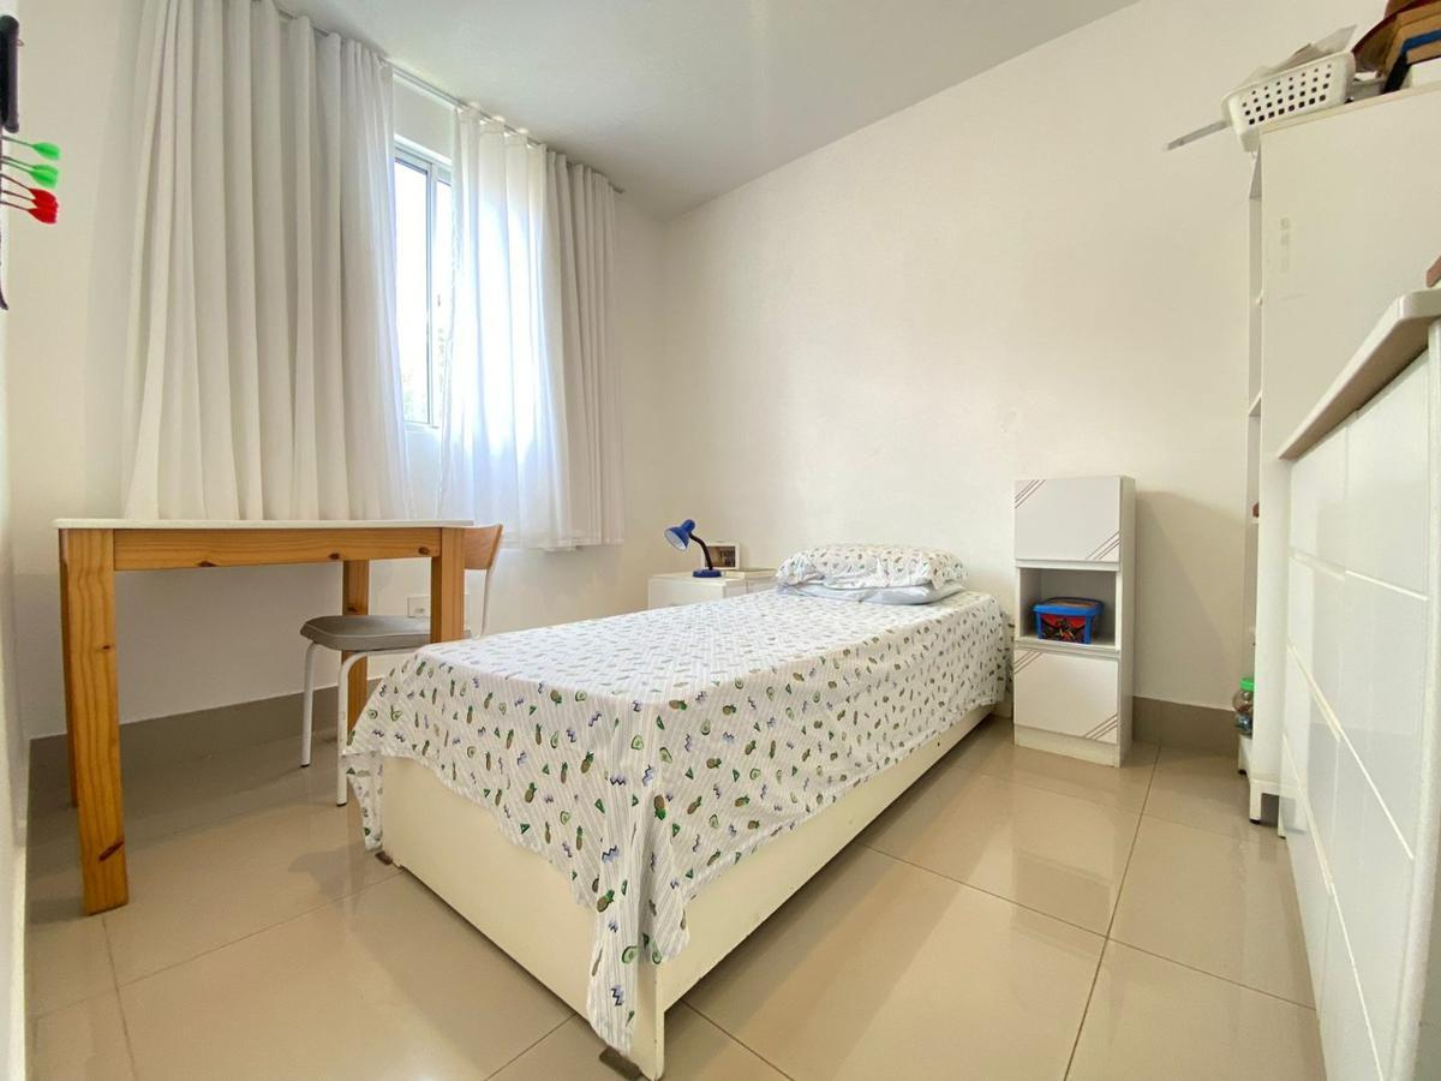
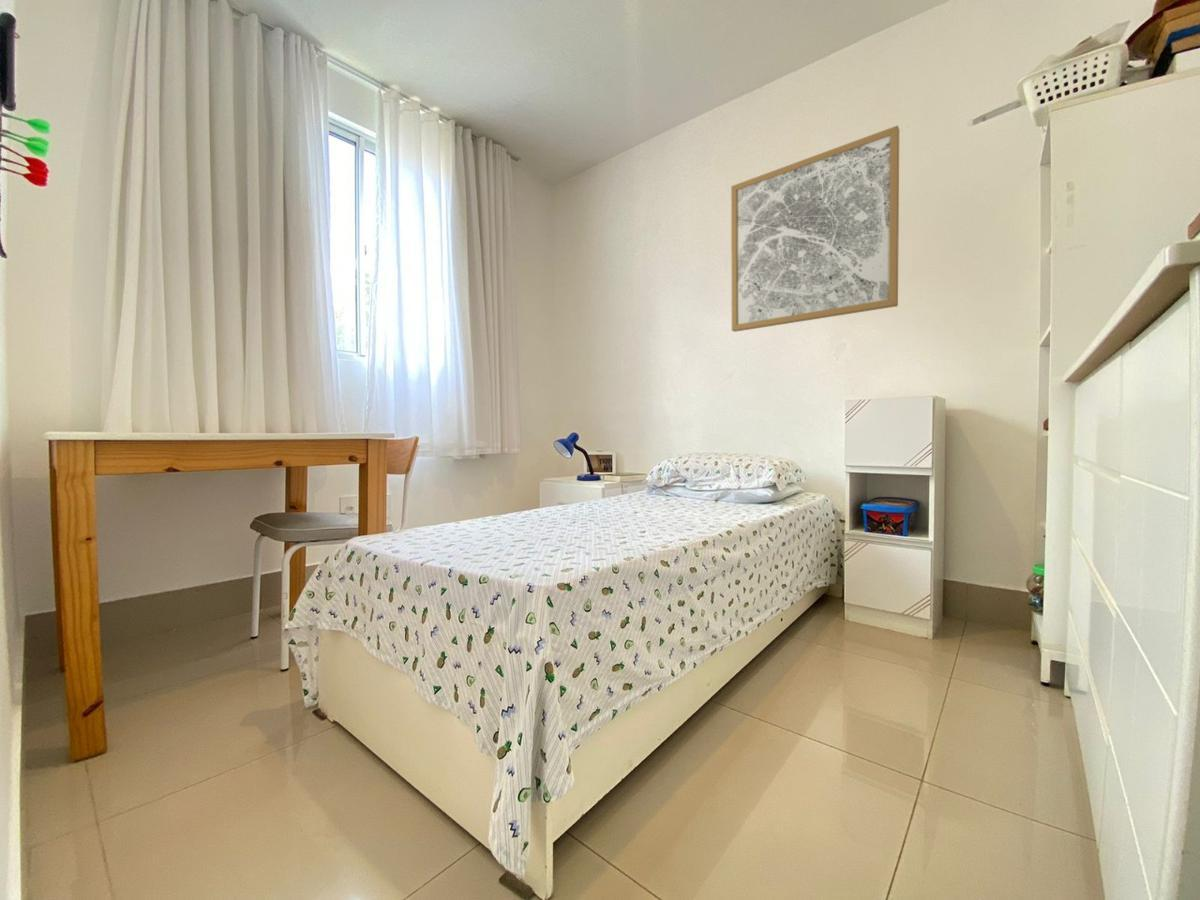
+ wall art [730,124,900,333]
